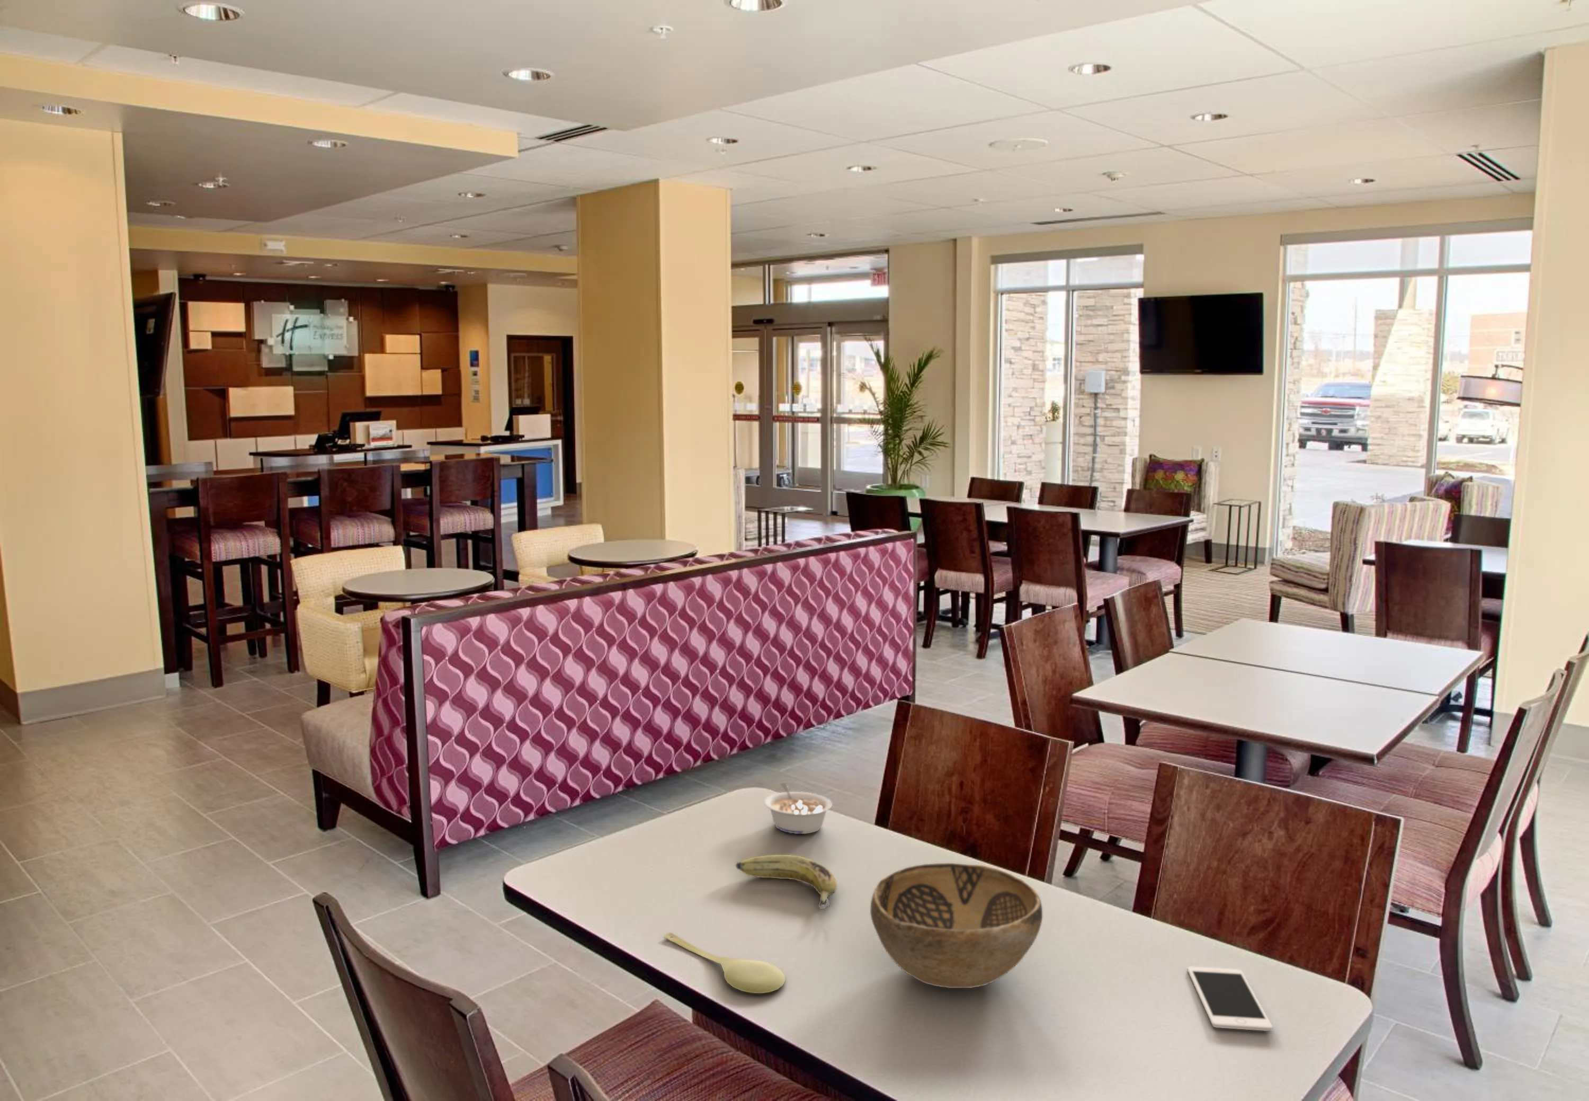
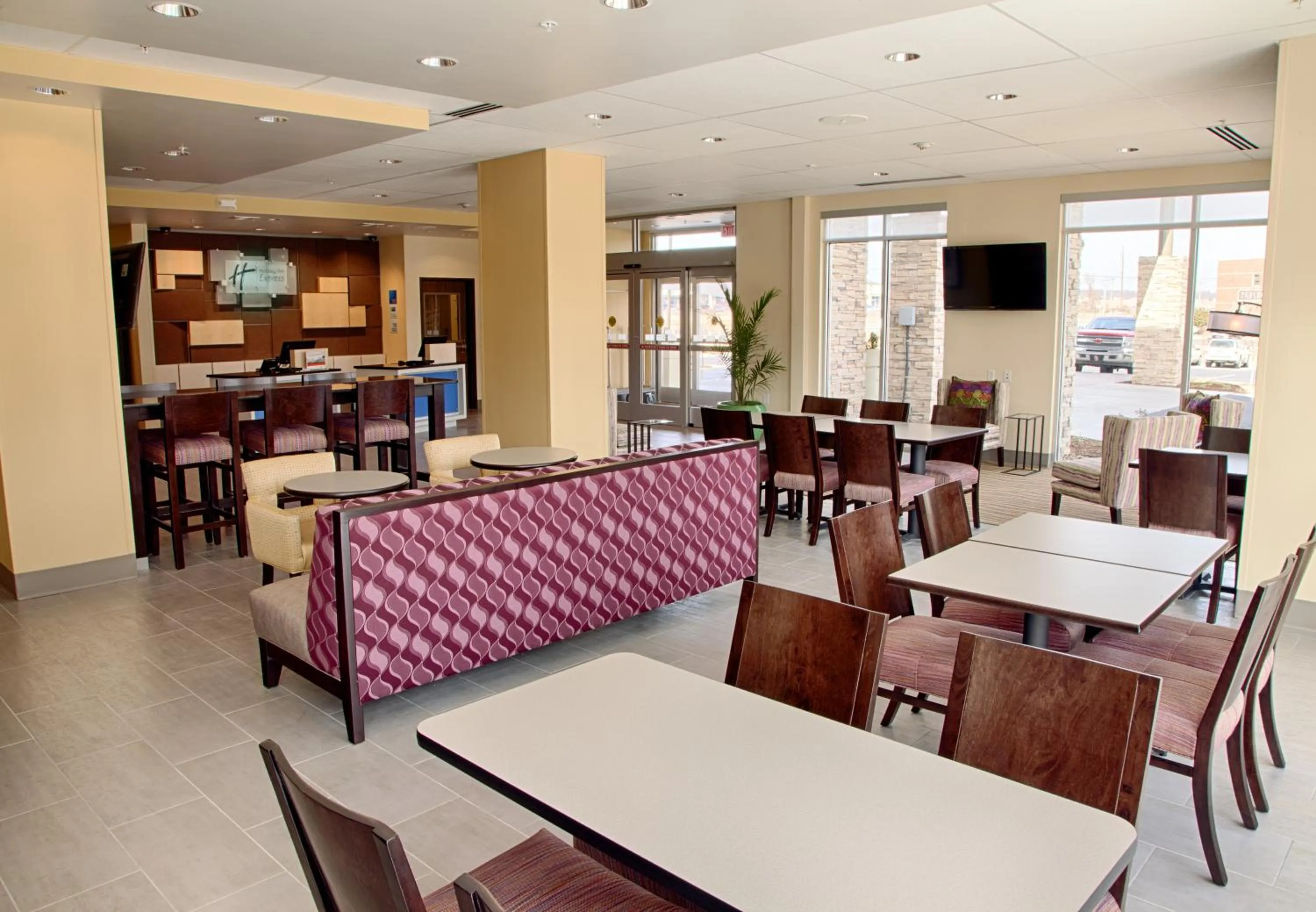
- cell phone [1187,966,1274,1032]
- fruit [735,854,838,910]
- legume [764,781,833,834]
- decorative bowl [869,863,1043,989]
- spoon [664,932,786,994]
